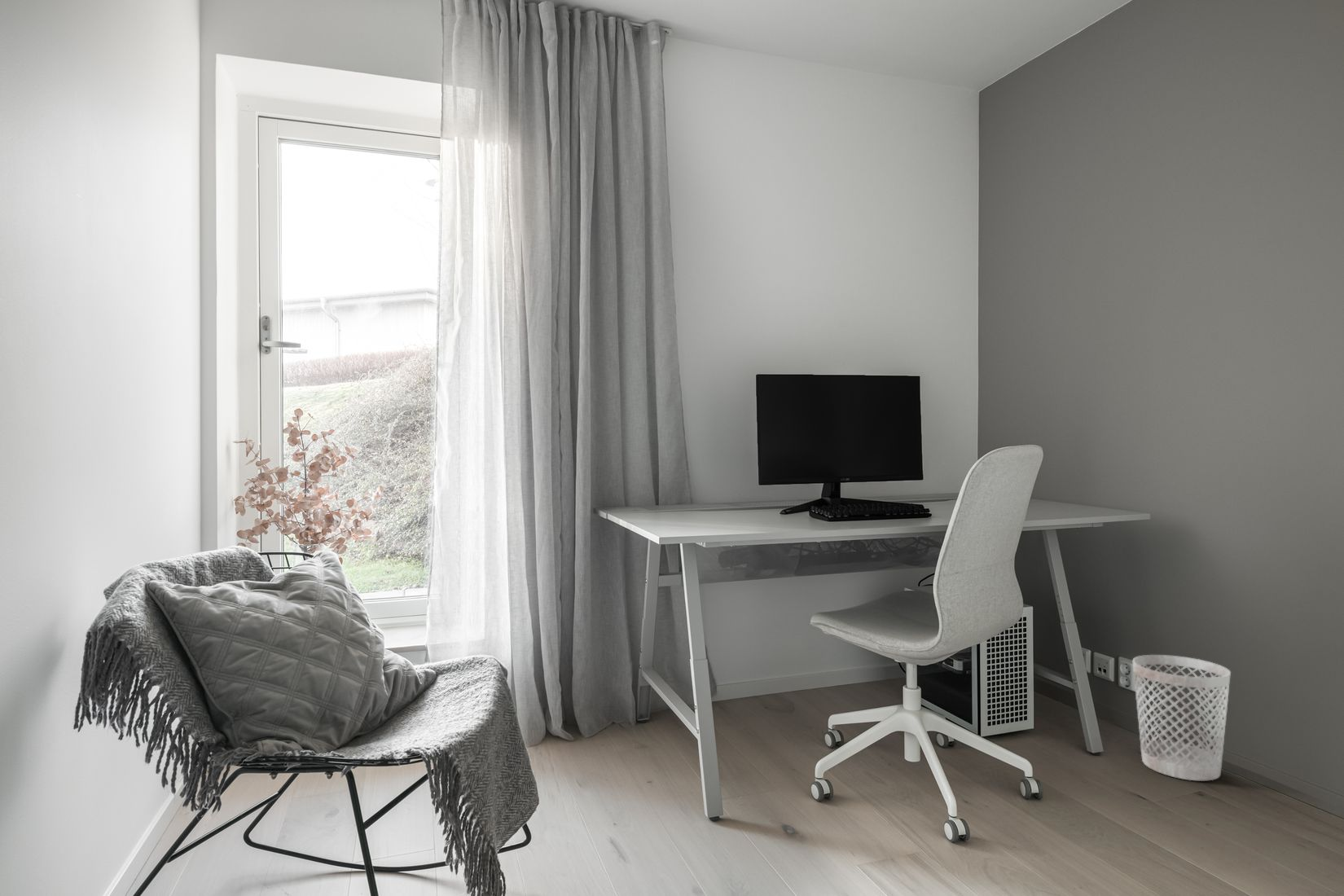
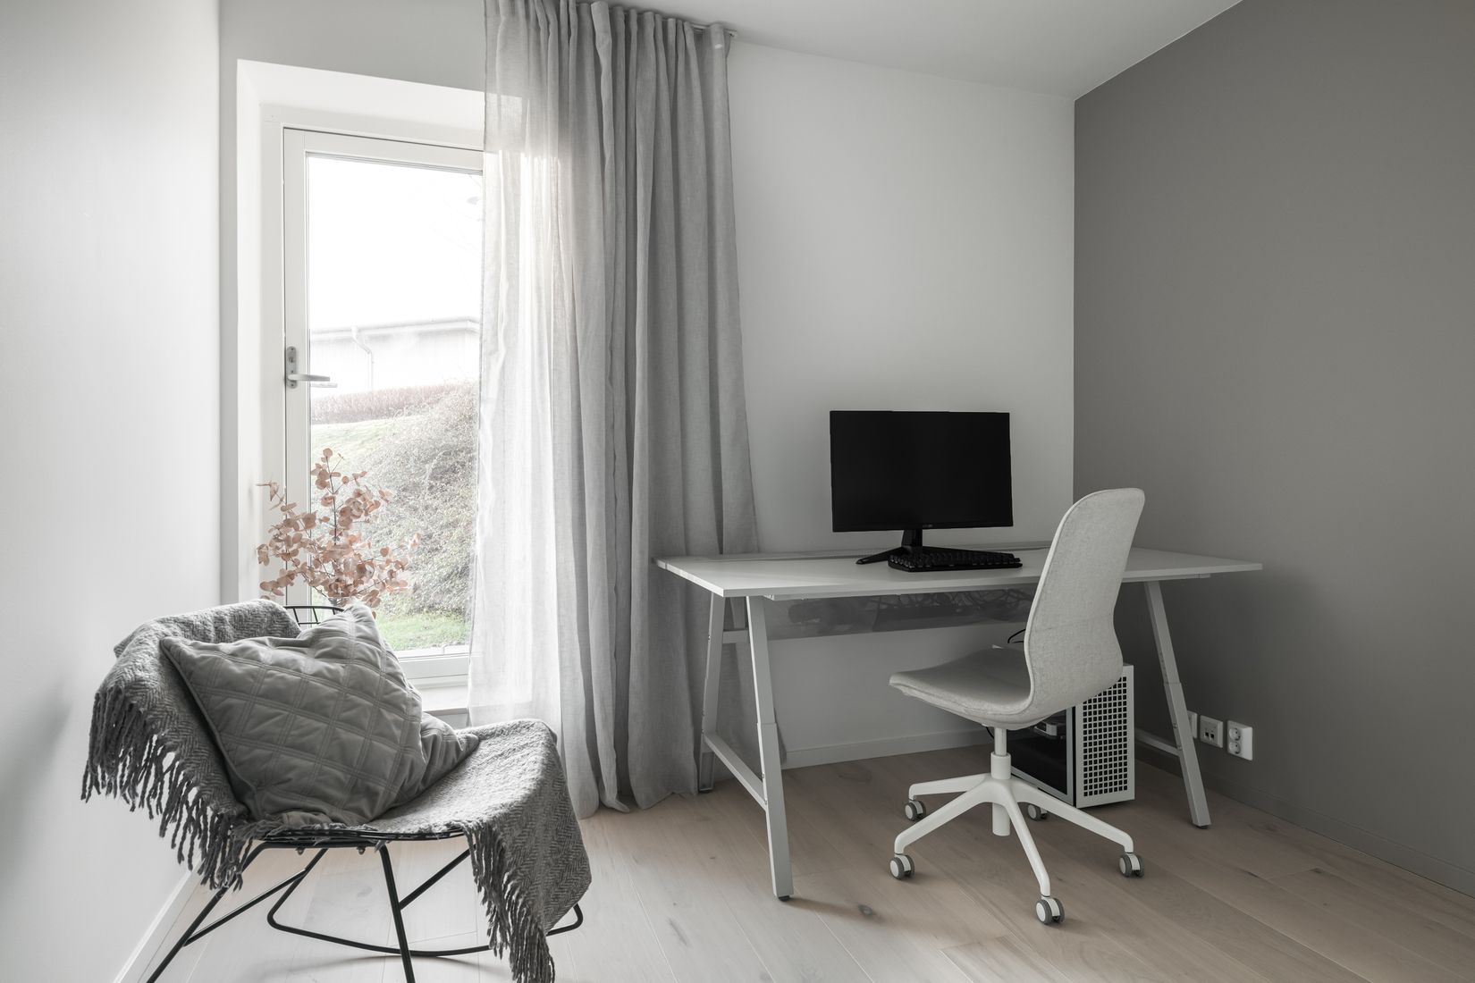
- wastebasket [1132,654,1232,782]
